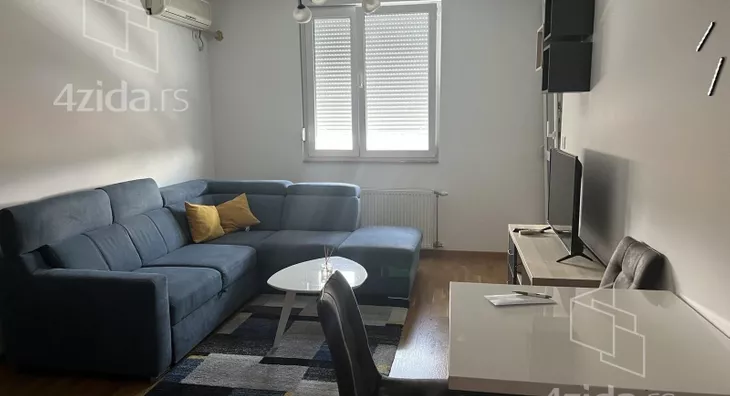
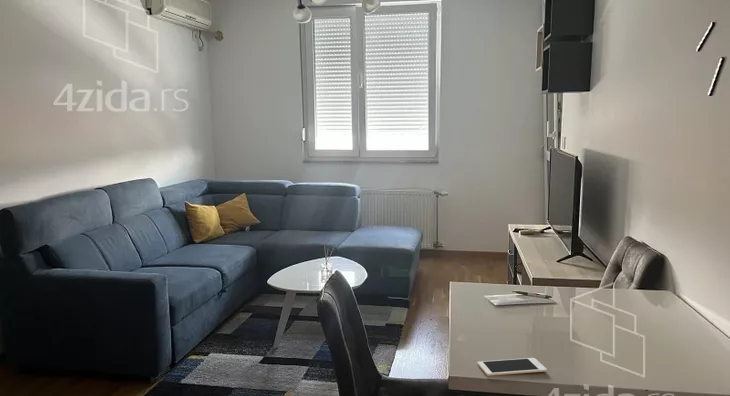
+ cell phone [477,357,548,377]
